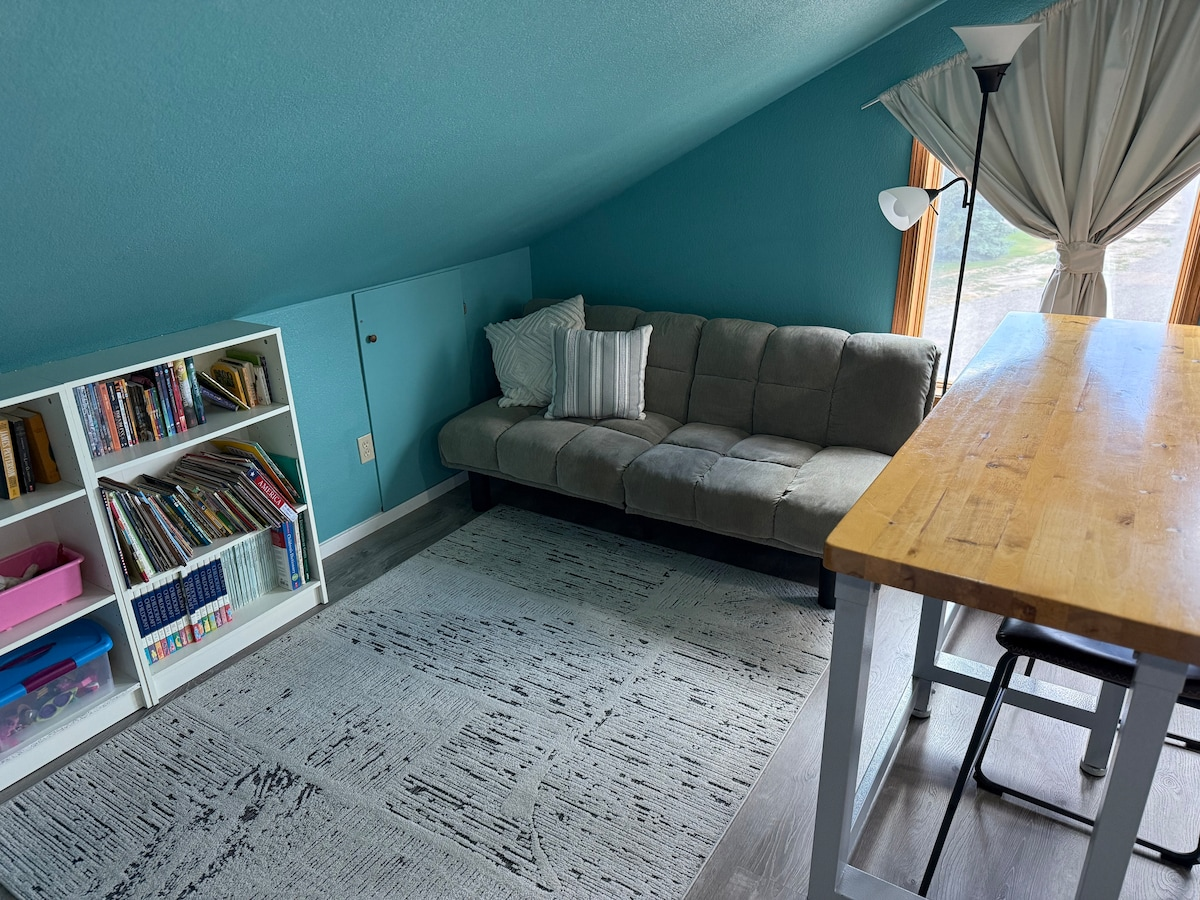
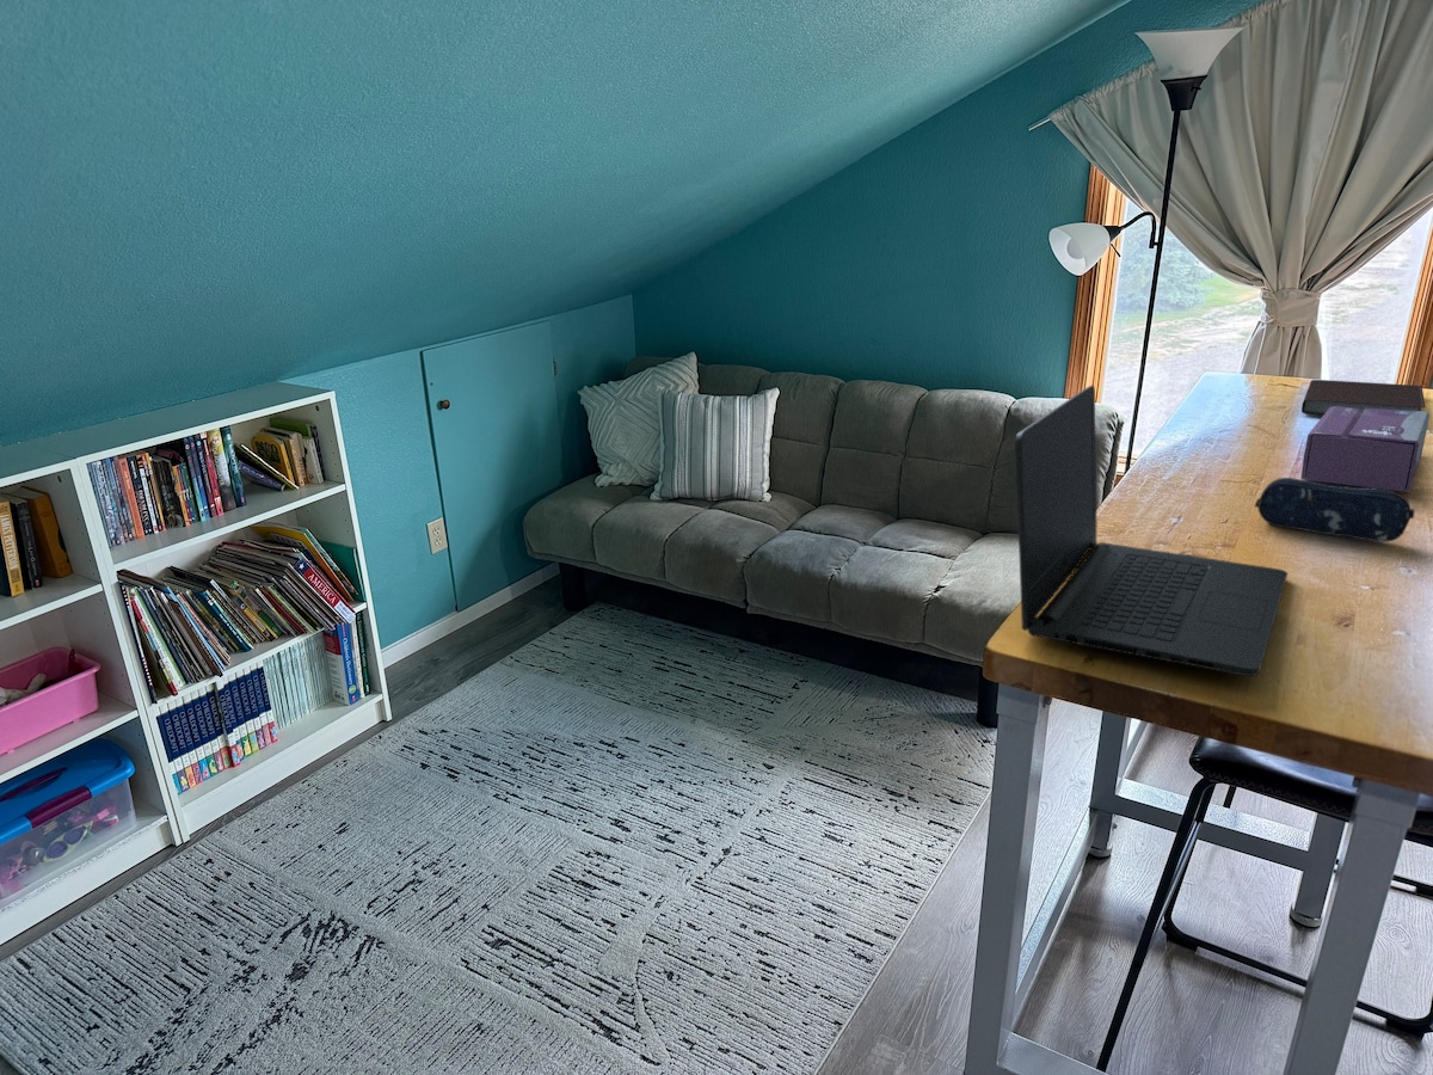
+ notebook [1300,379,1427,417]
+ laptop [1014,385,1289,677]
+ pencil case [1253,477,1416,543]
+ tissue box [1299,406,1431,493]
